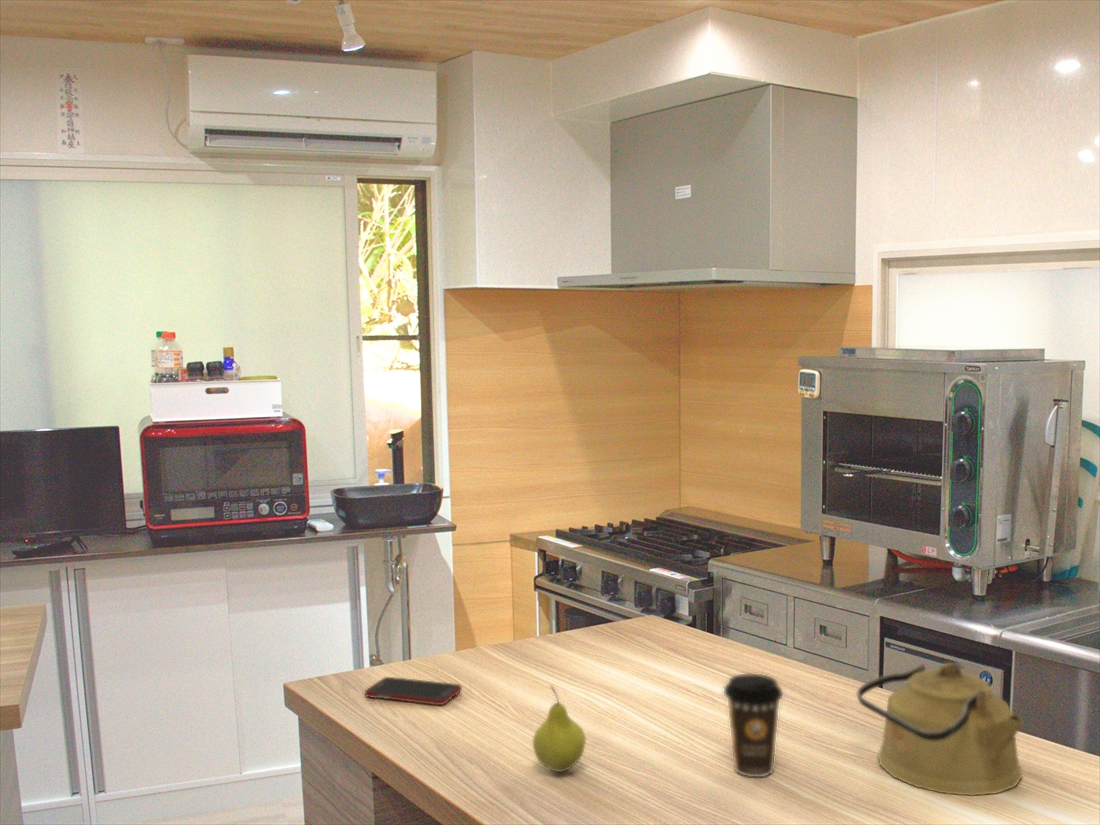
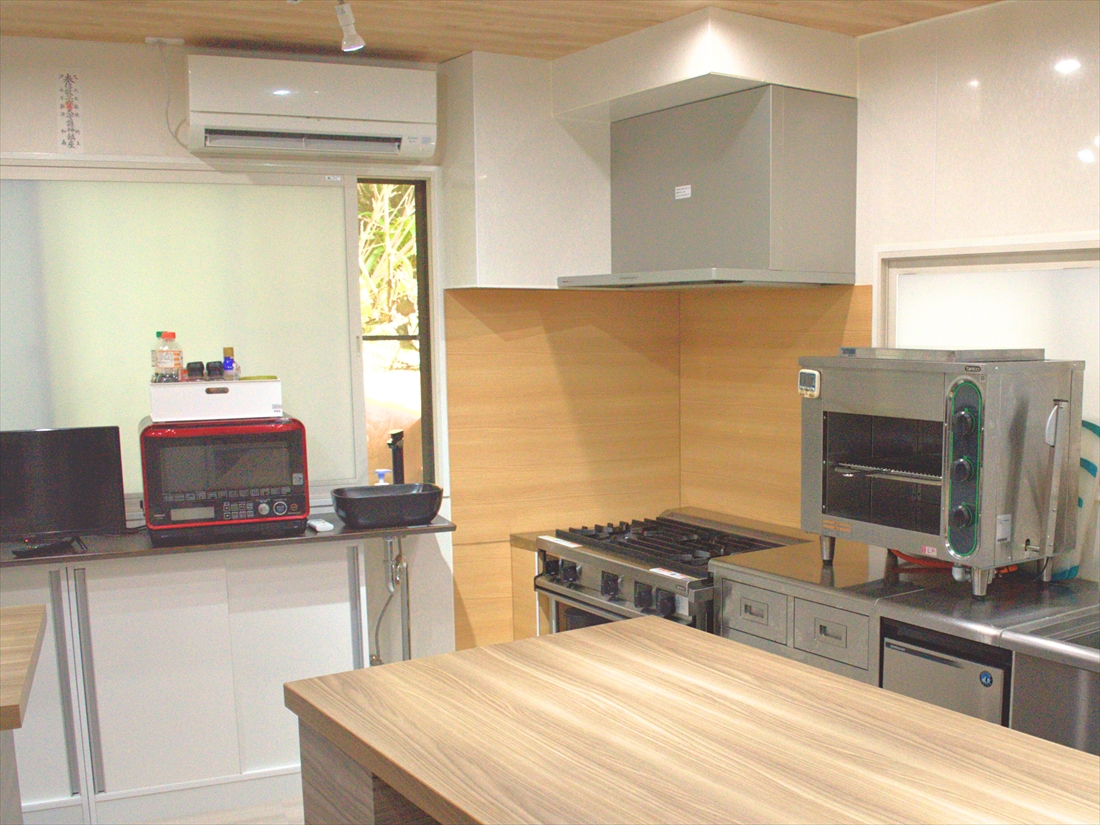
- fruit [532,685,587,773]
- kettle [856,662,1025,797]
- cell phone [364,676,463,706]
- coffee cup [723,673,784,778]
